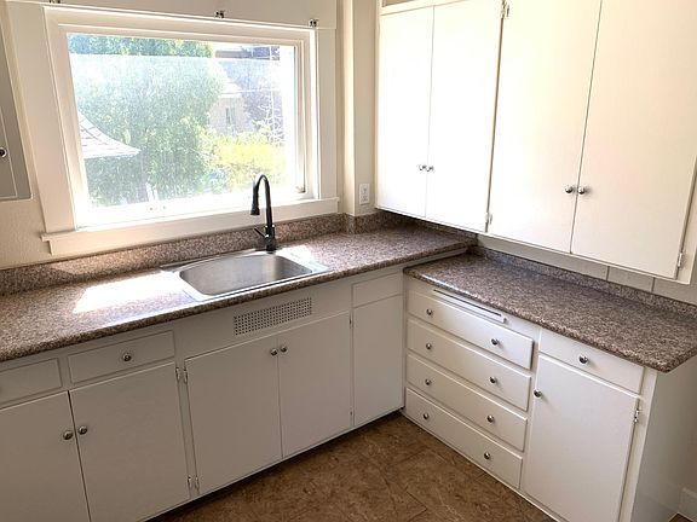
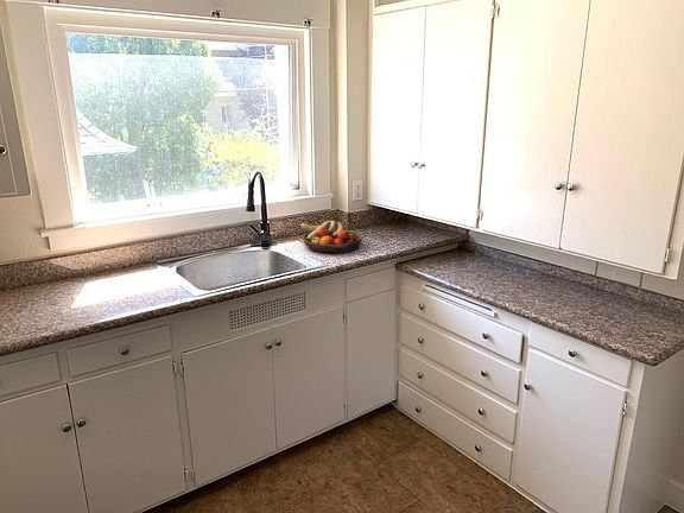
+ fruit bowl [299,218,363,254]
